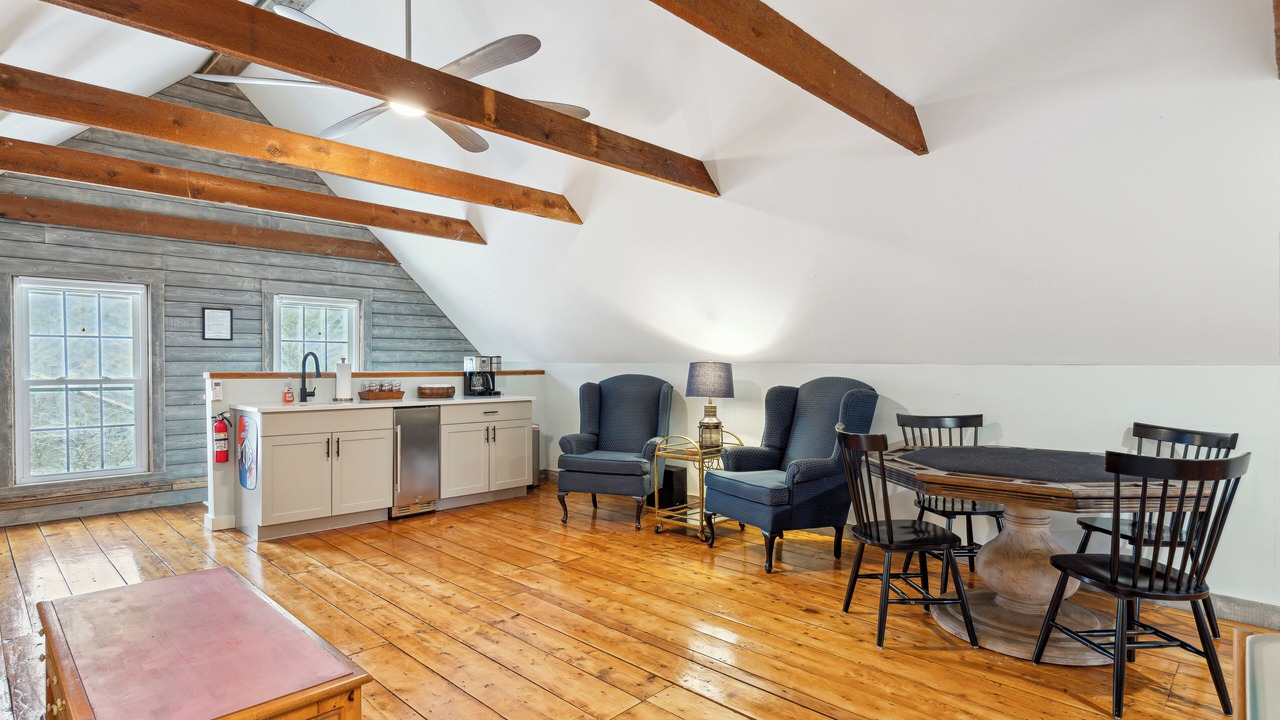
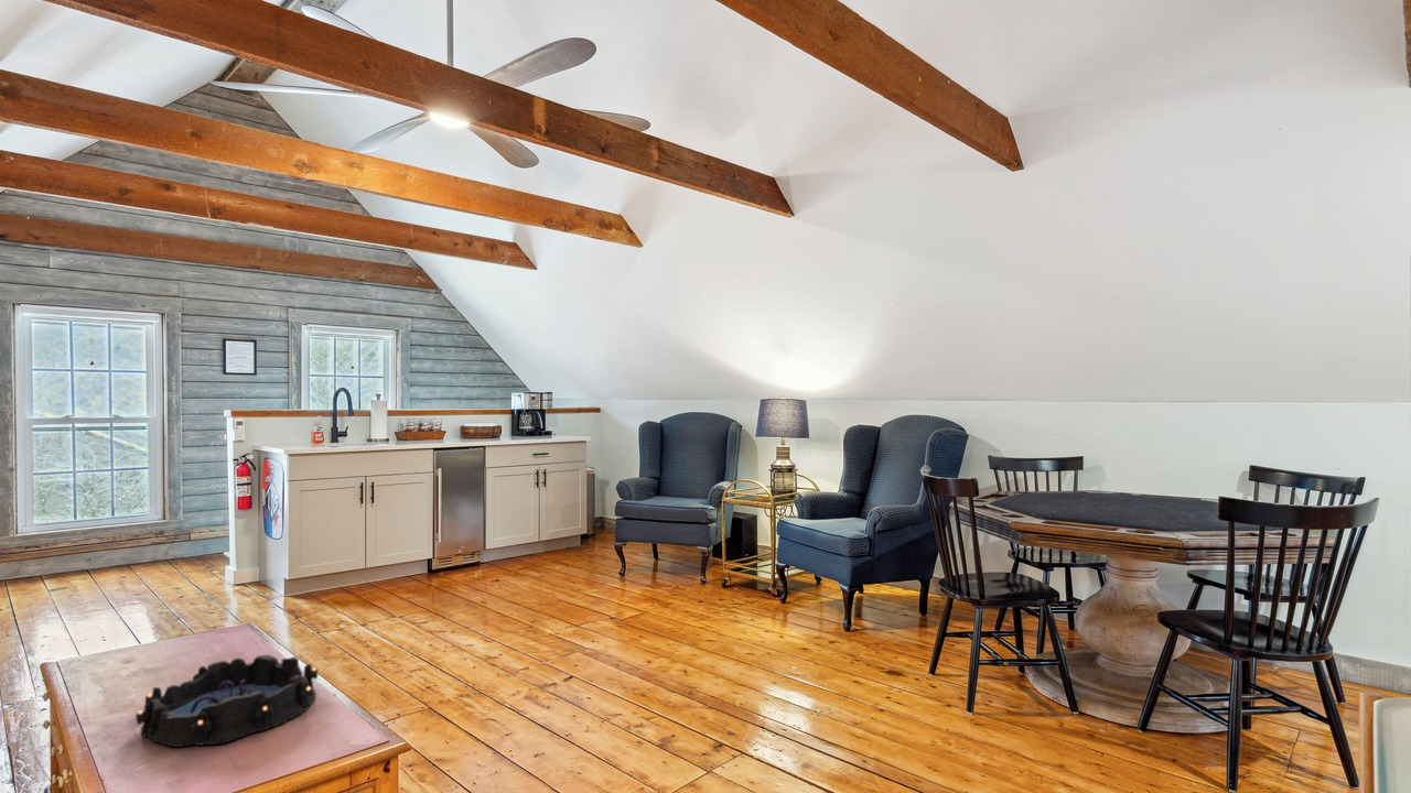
+ decorative bowl [134,653,320,748]
